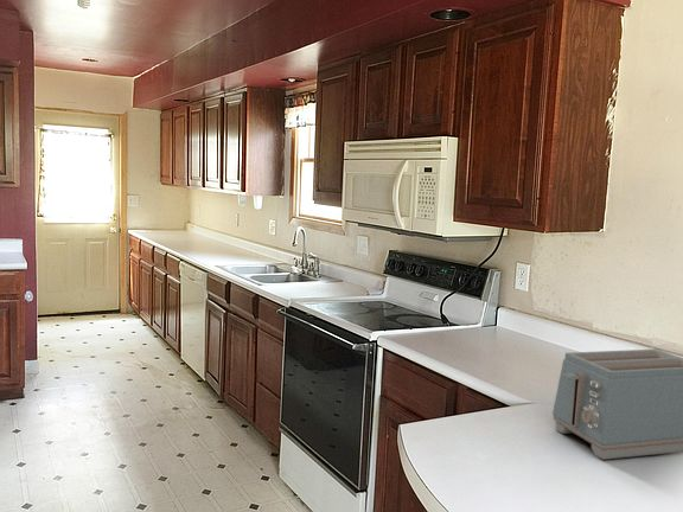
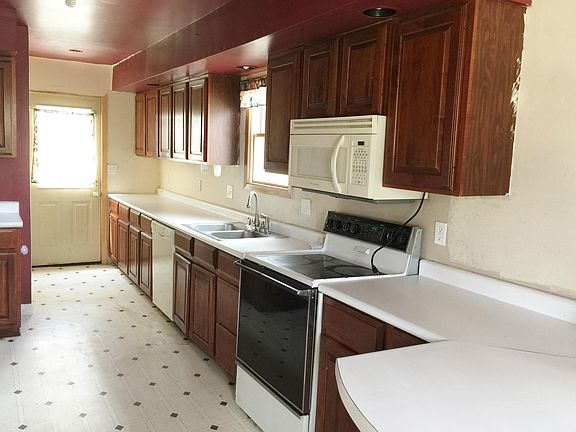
- toaster [551,348,683,461]
